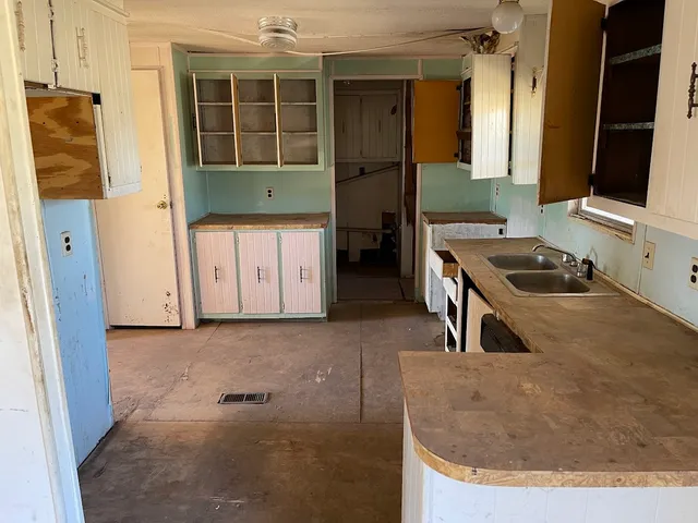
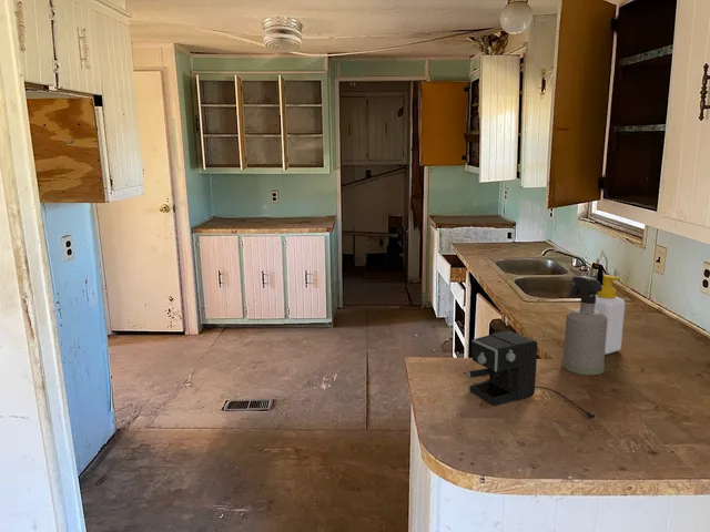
+ spray bottle [561,275,608,376]
+ soap bottle [595,274,626,356]
+ coffee maker [466,330,598,419]
